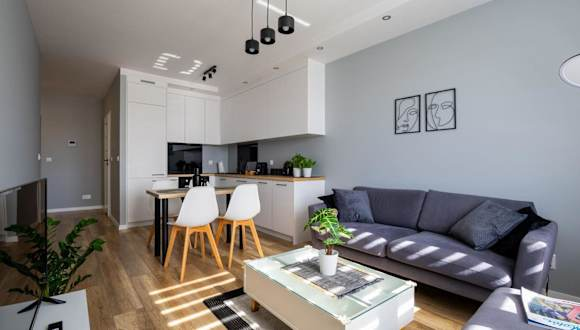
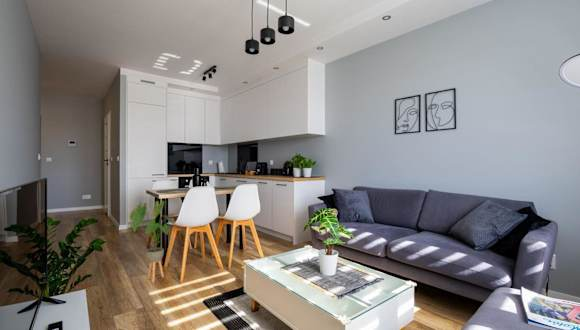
+ house plant [126,200,176,284]
